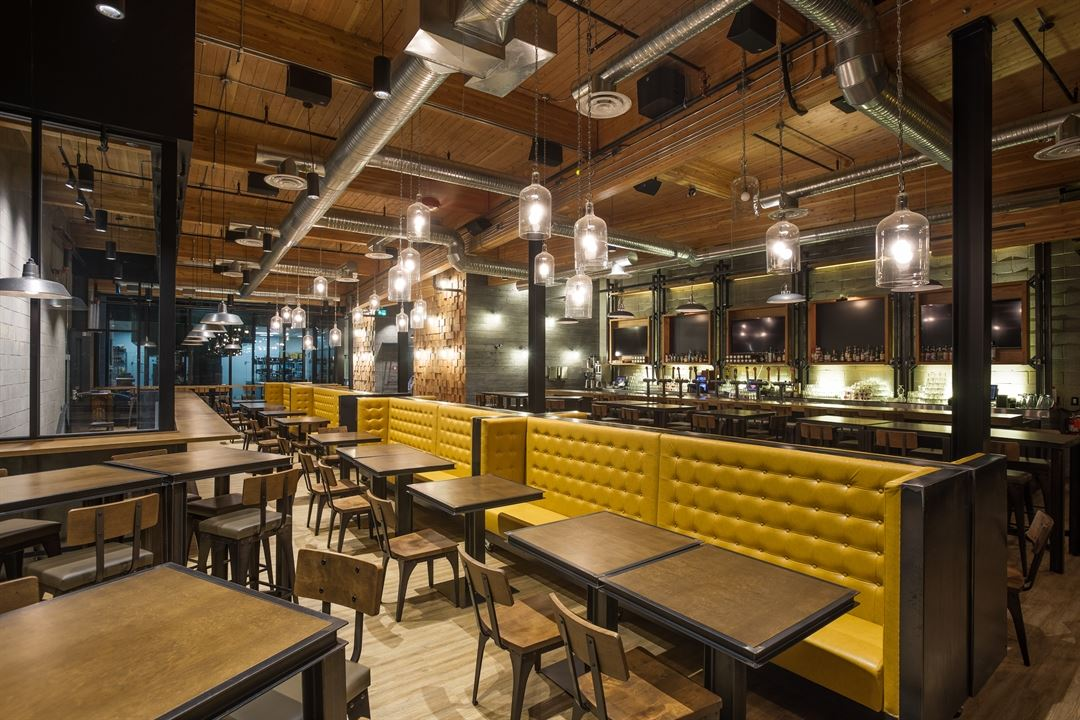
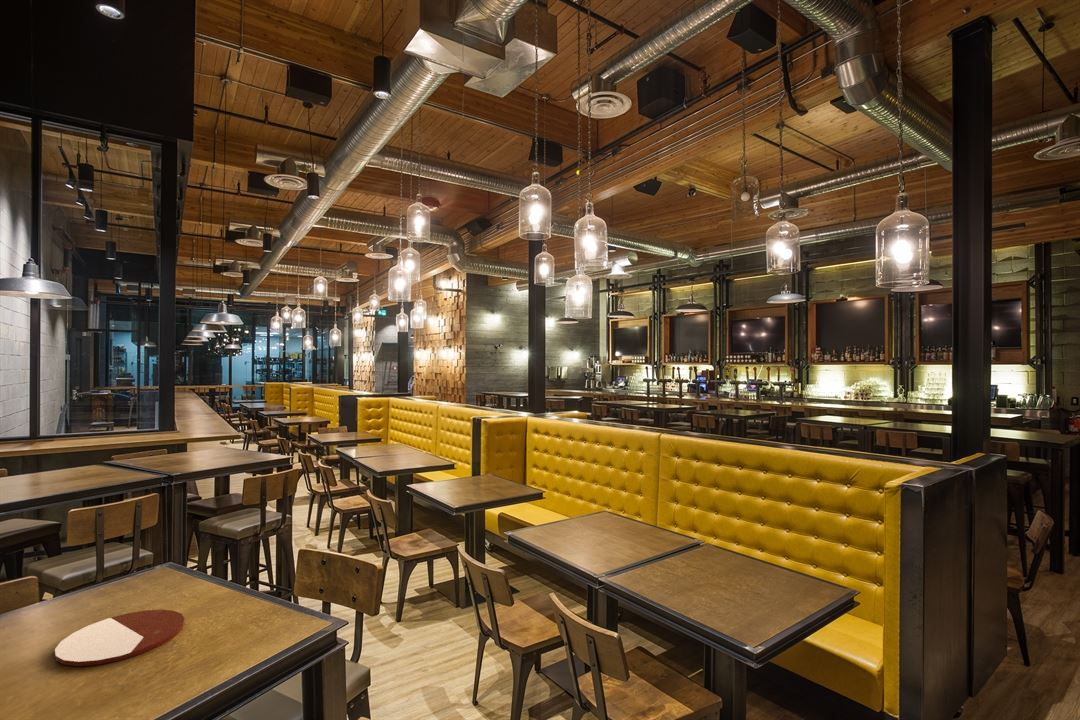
+ plate [54,609,186,667]
